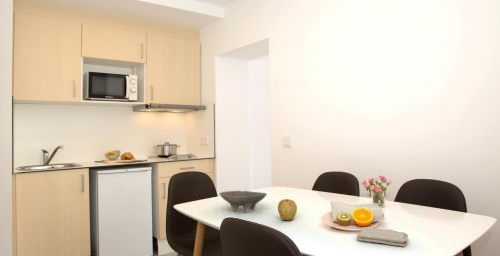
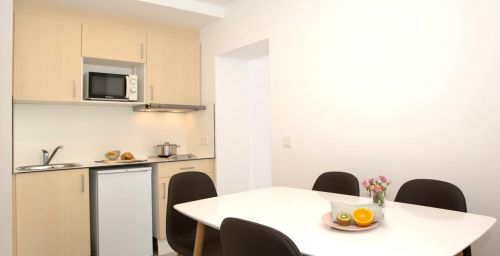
- washcloth [356,226,409,248]
- bowl [218,190,268,213]
- apple [277,198,298,221]
